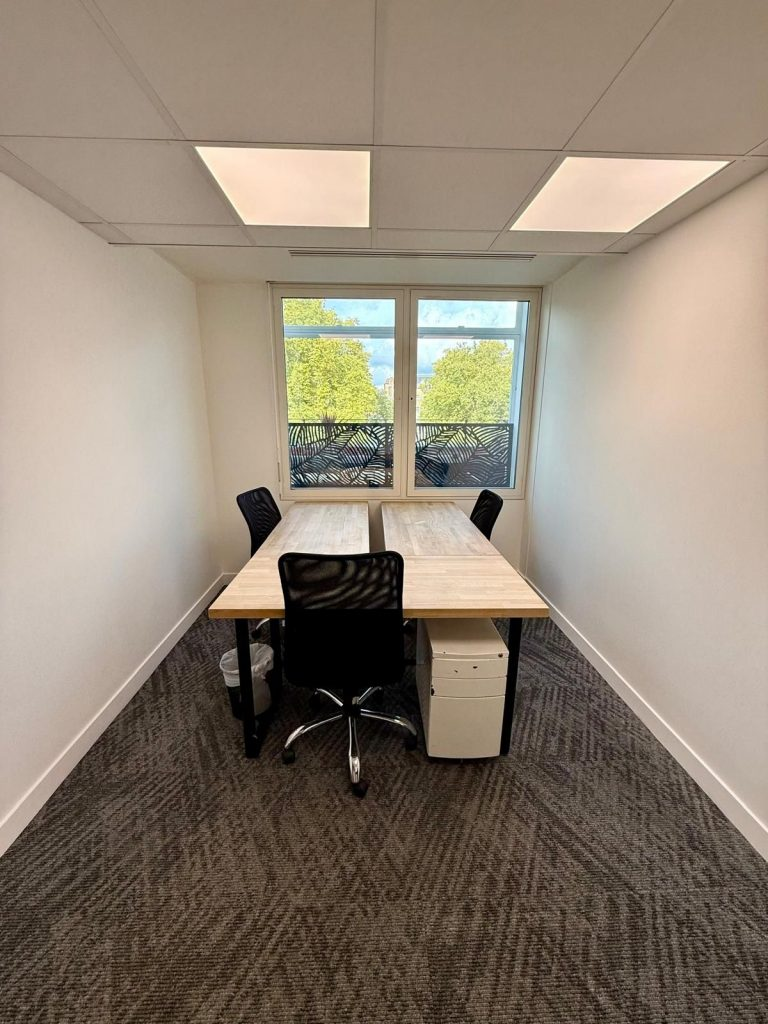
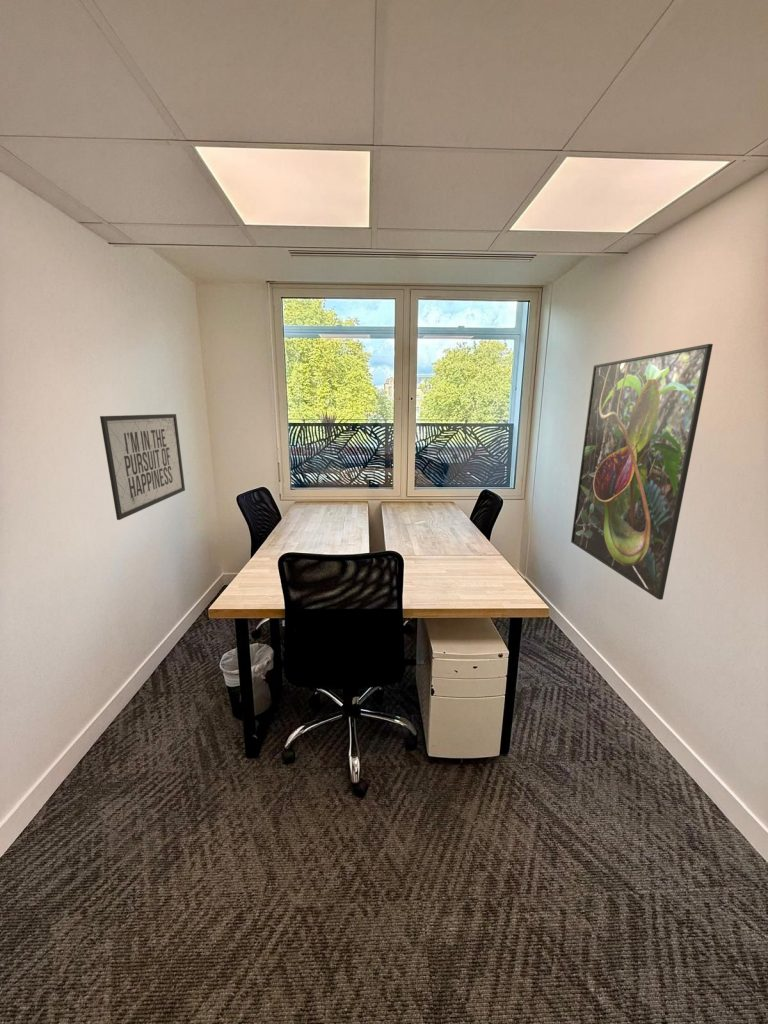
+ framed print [570,343,714,601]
+ mirror [99,413,186,521]
